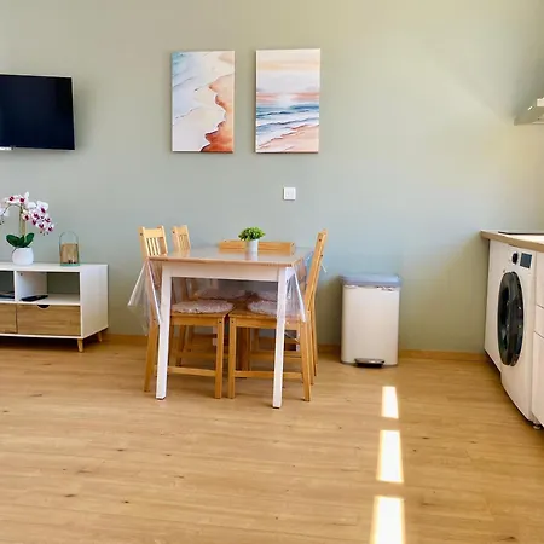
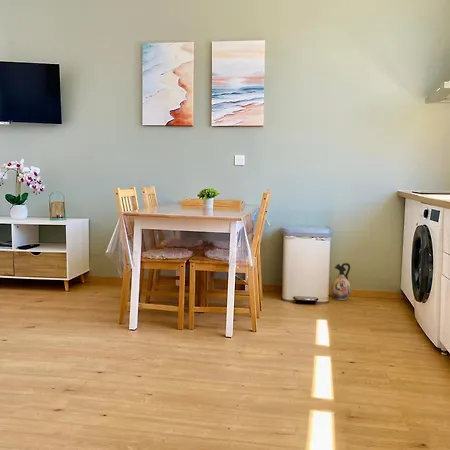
+ ceramic jug [330,262,352,301]
